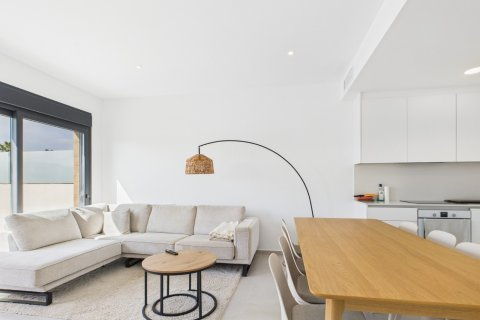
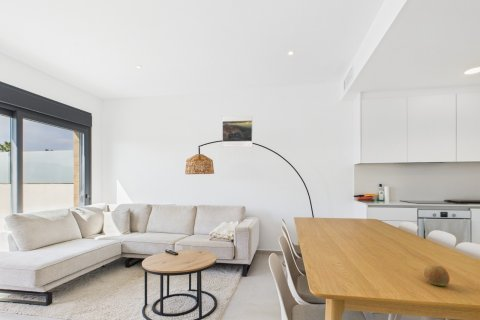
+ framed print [221,115,253,148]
+ apple [423,265,451,287]
